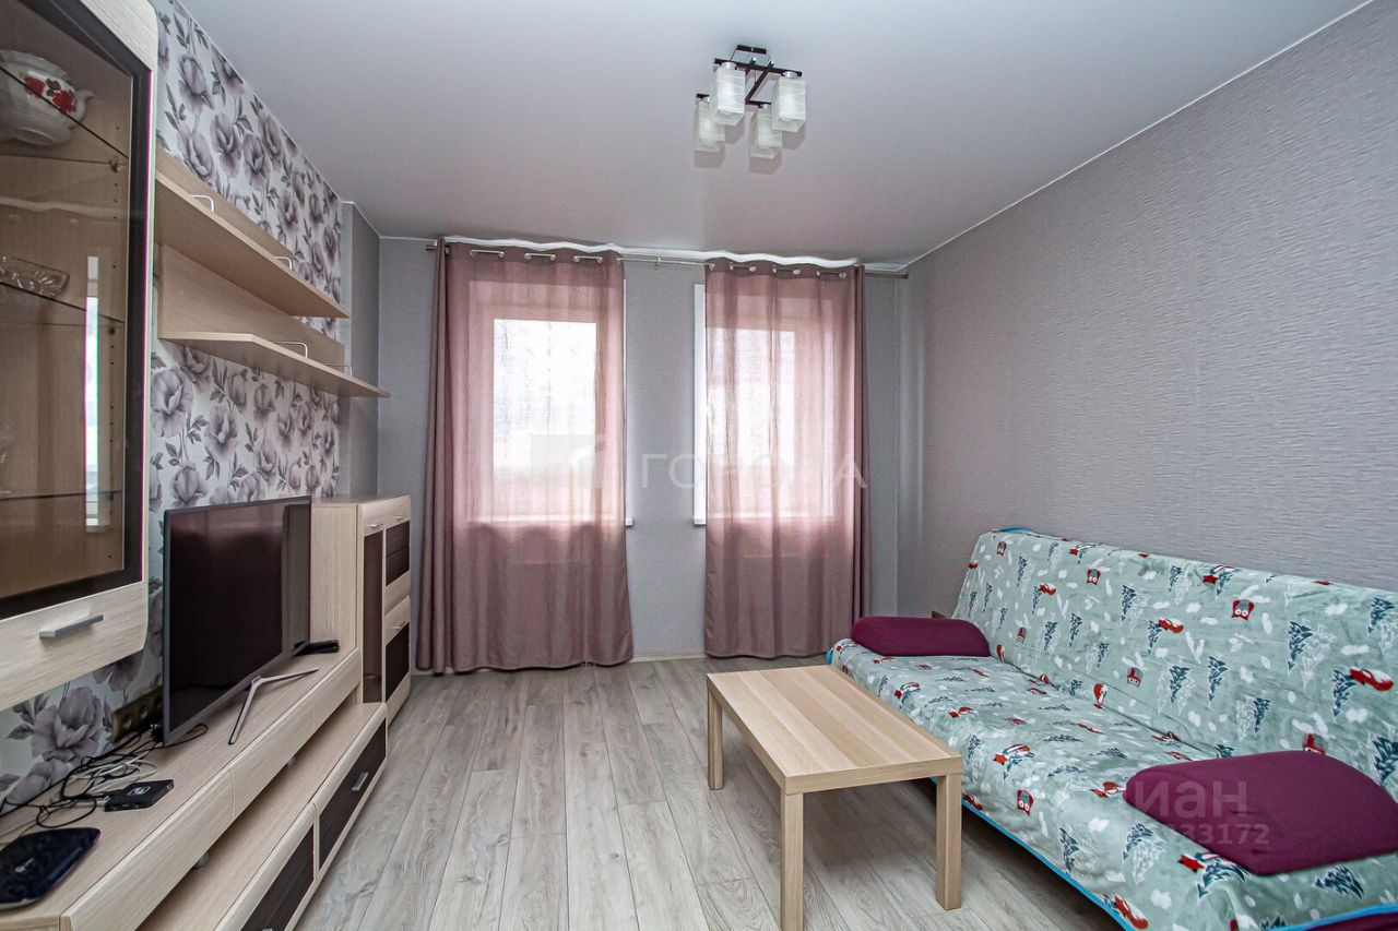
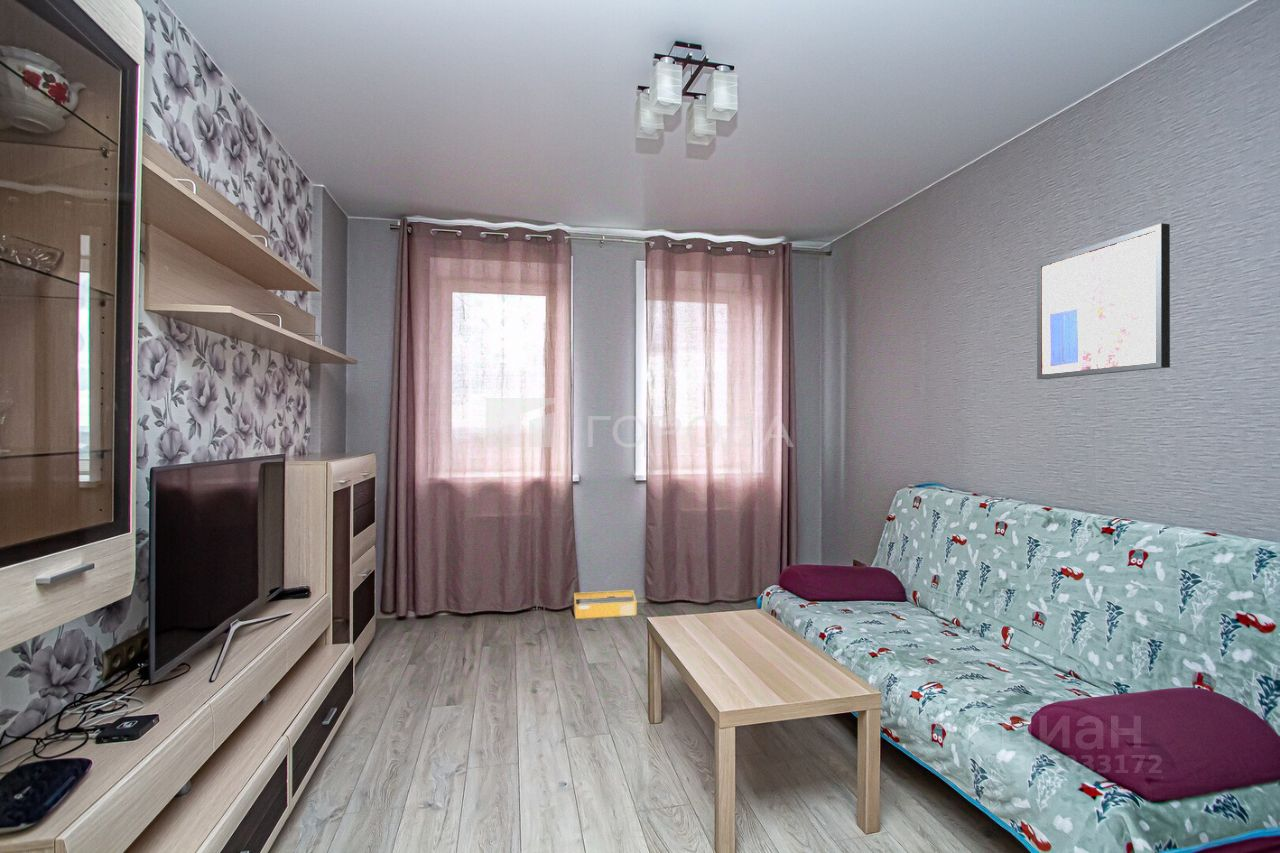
+ wall art [1036,222,1171,380]
+ basket [573,589,637,620]
